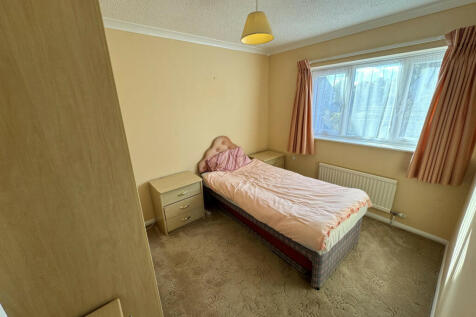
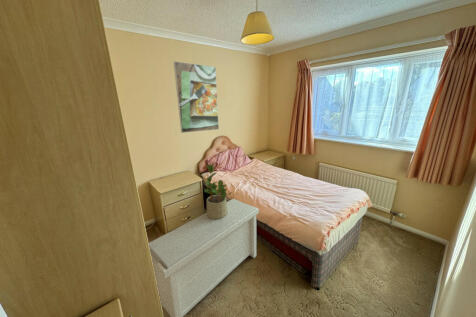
+ bench [148,198,260,317]
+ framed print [173,60,220,134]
+ potted plant [201,162,233,219]
